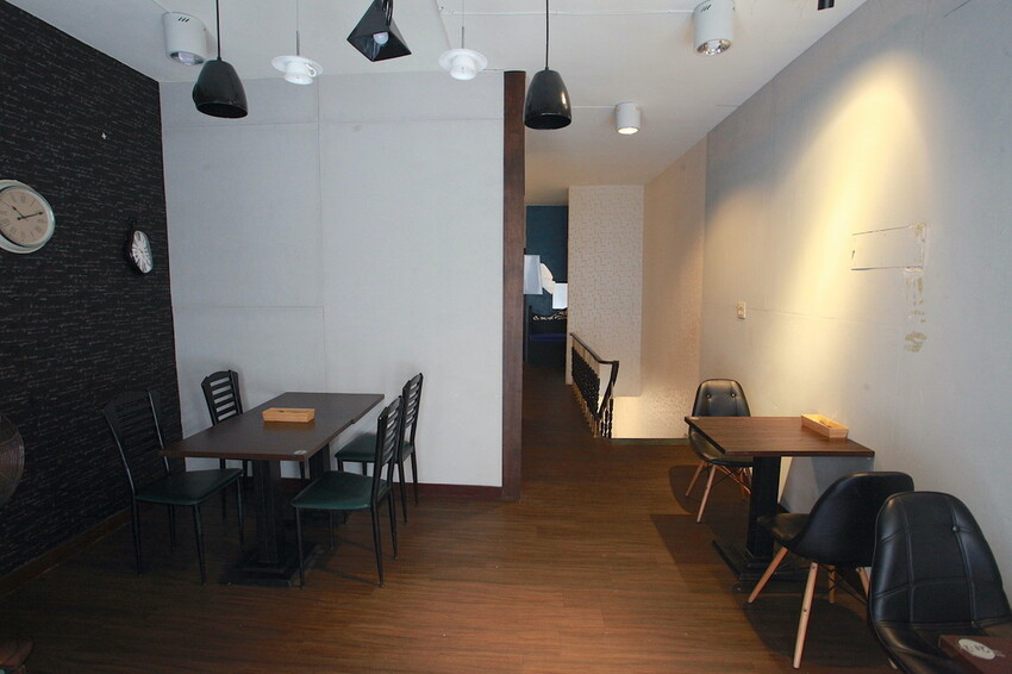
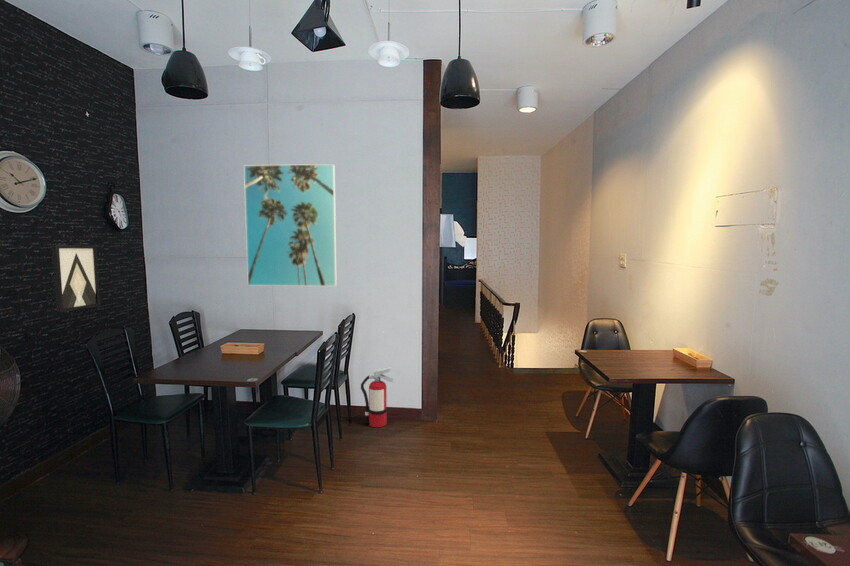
+ fire extinguisher [360,366,394,428]
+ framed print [243,163,338,287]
+ wall art [51,244,101,313]
